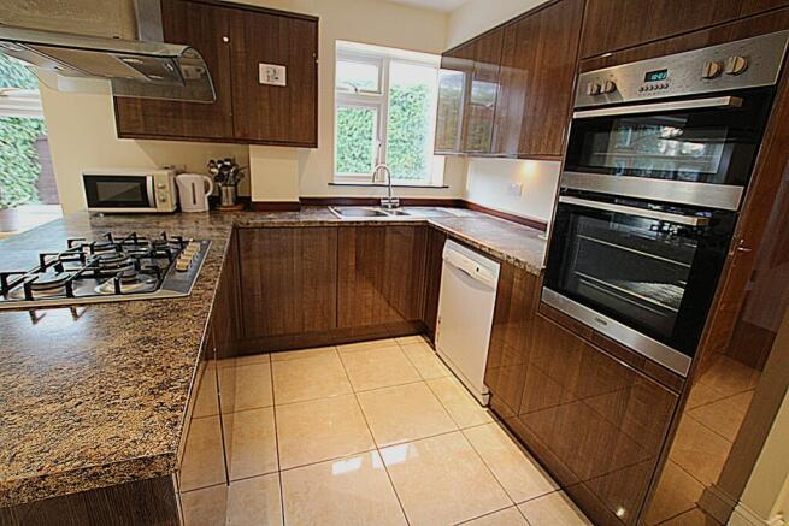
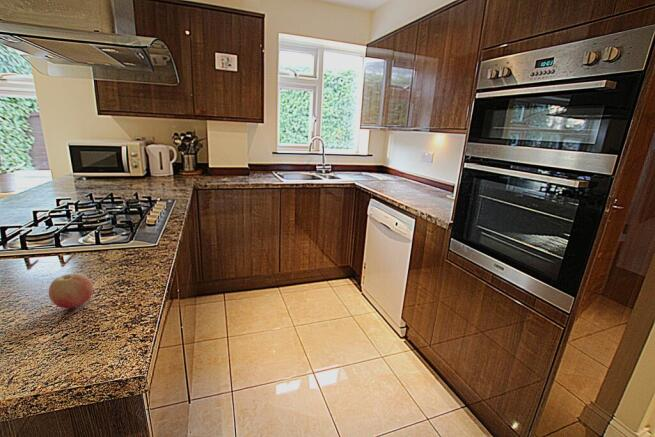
+ fruit [48,273,94,309]
